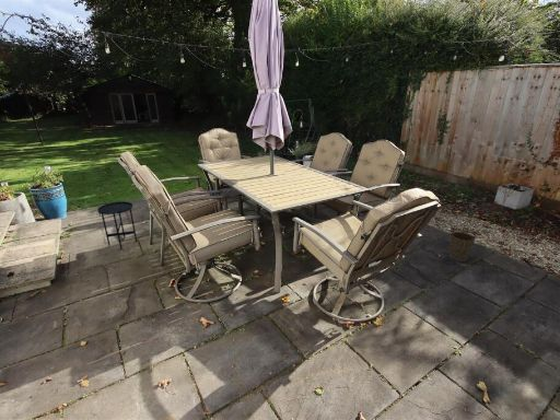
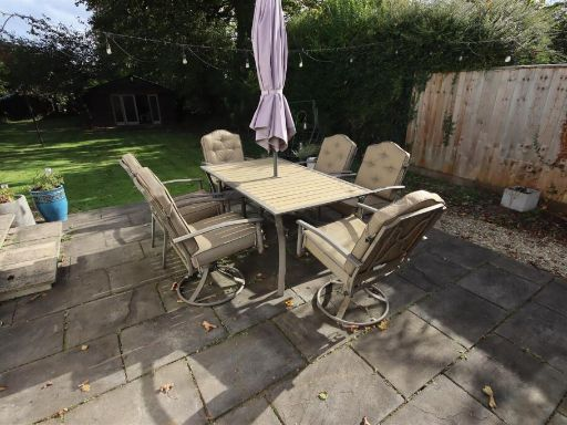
- side table [96,200,138,250]
- bucket [447,225,479,262]
